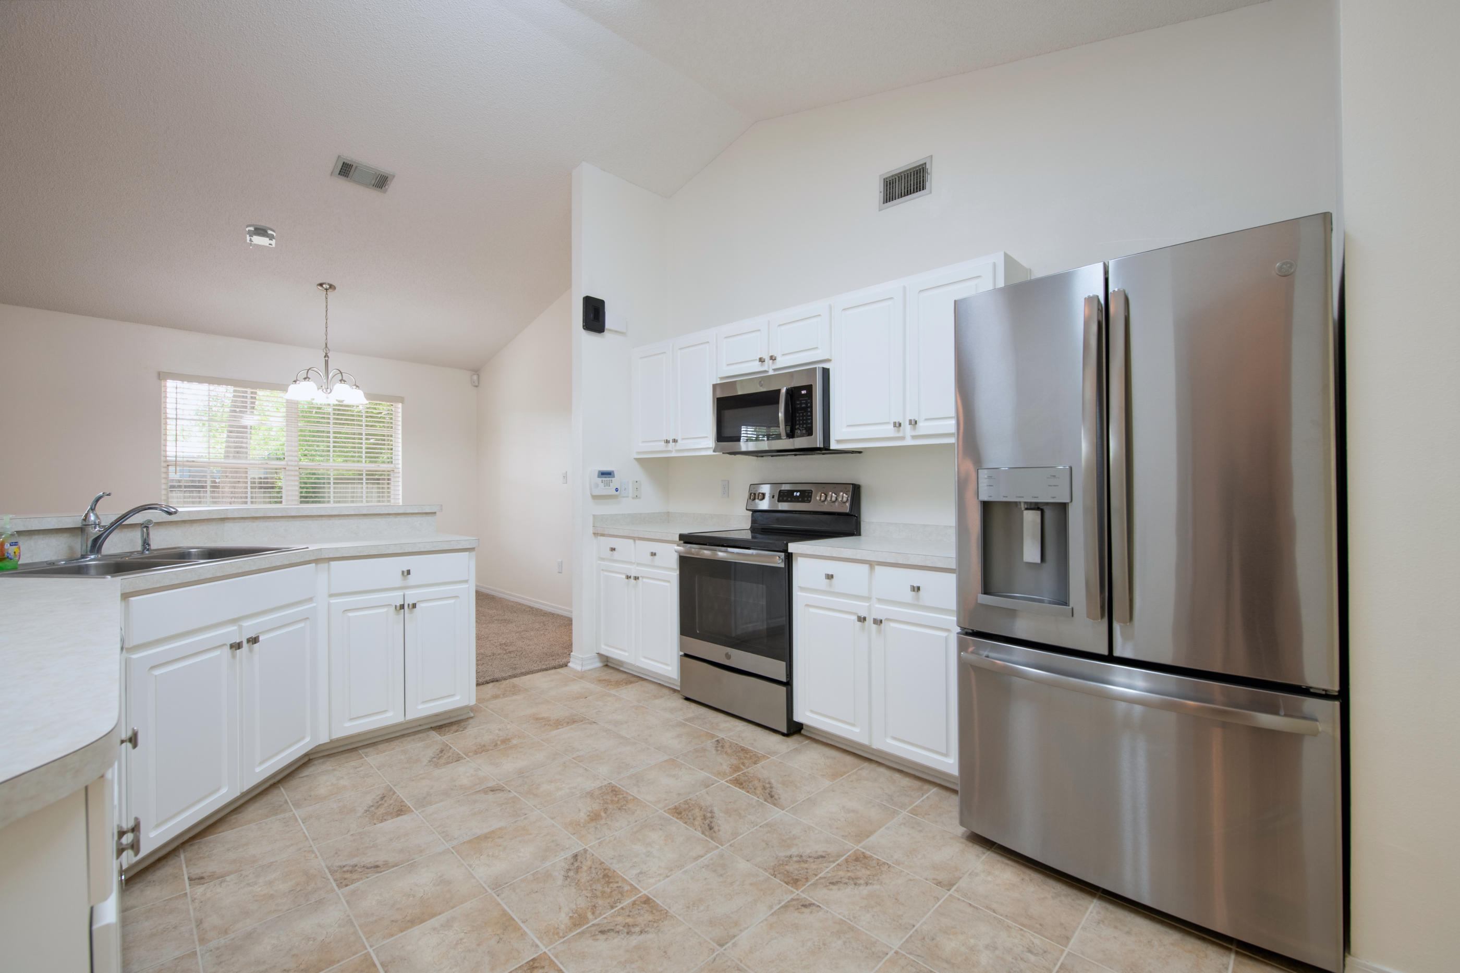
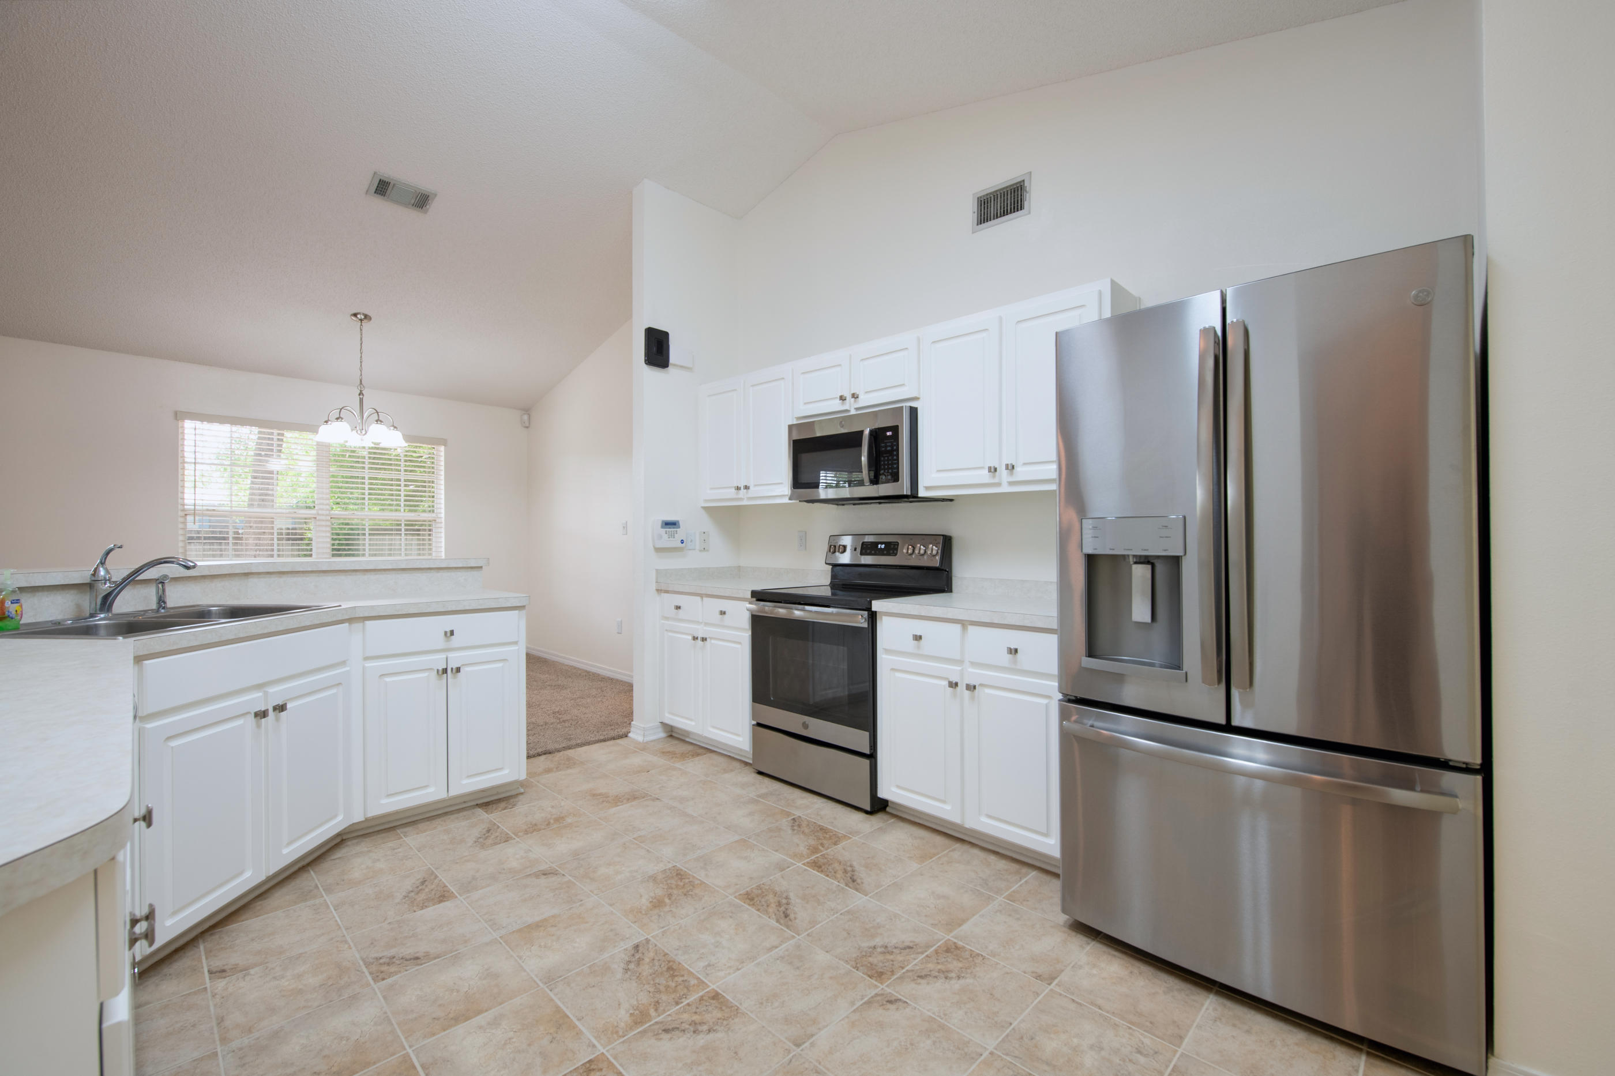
- smoke detector [245,224,277,249]
